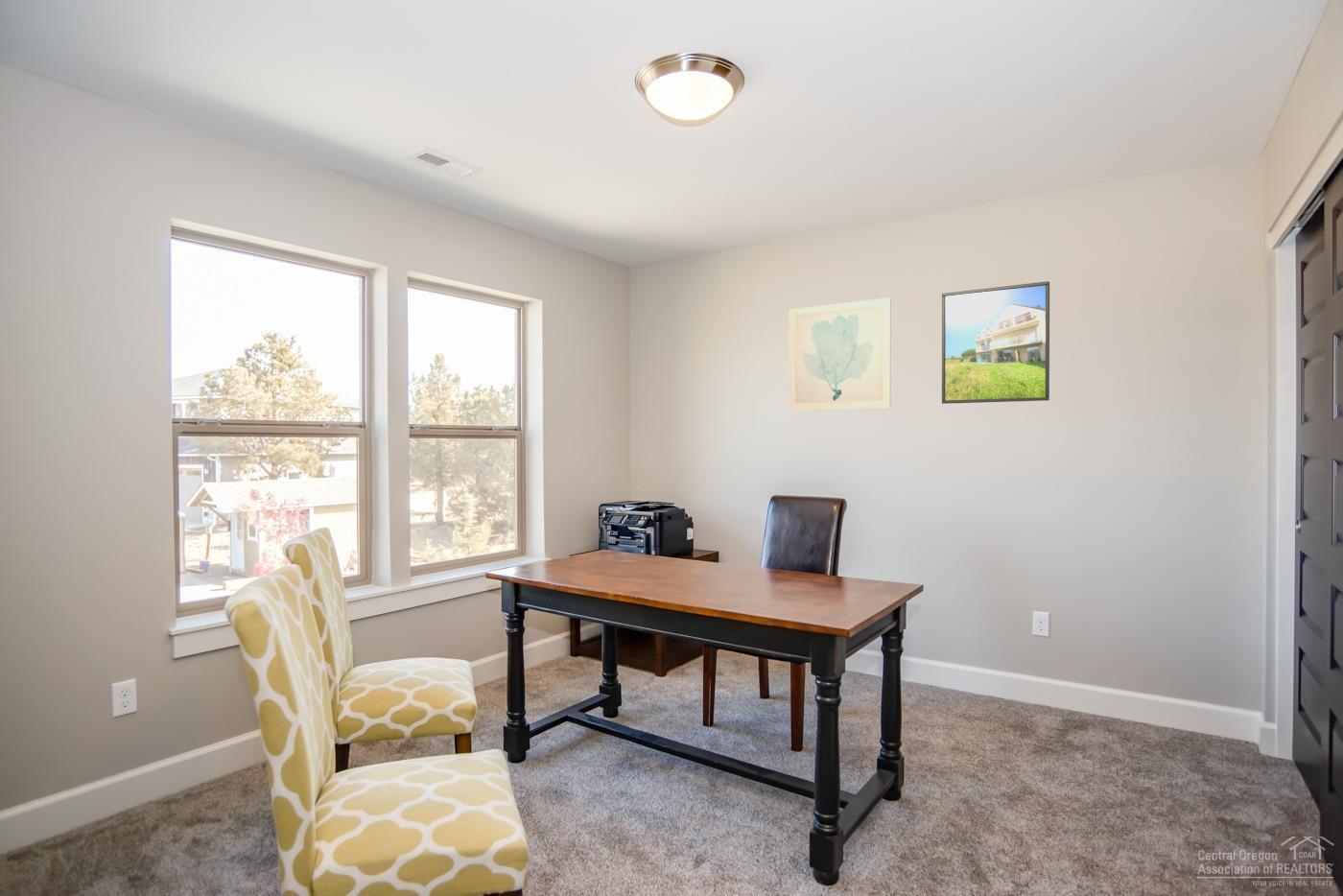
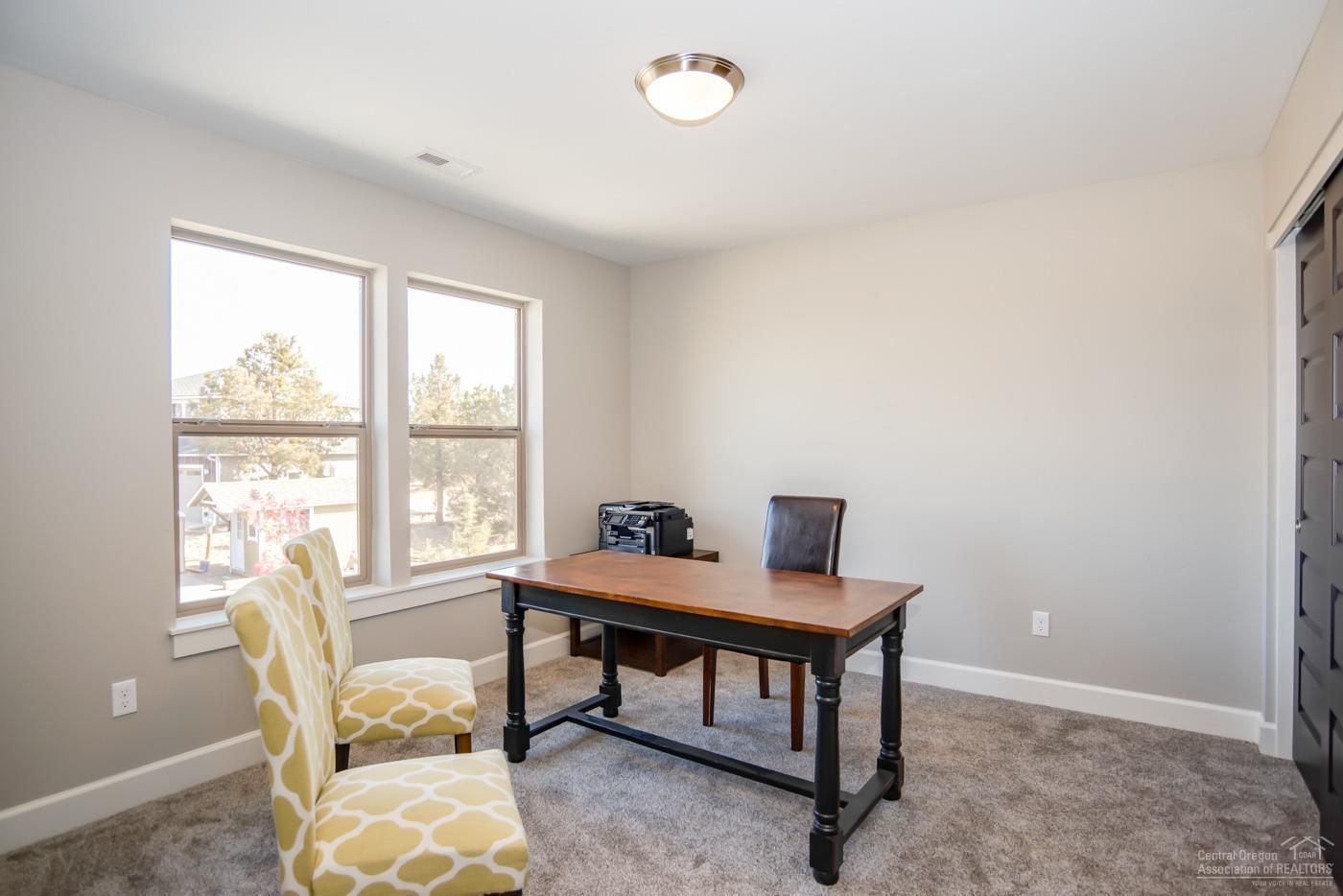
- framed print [941,280,1050,405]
- wall art [788,296,891,412]
